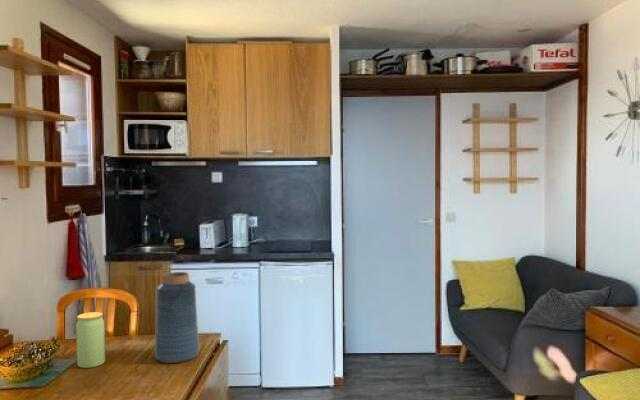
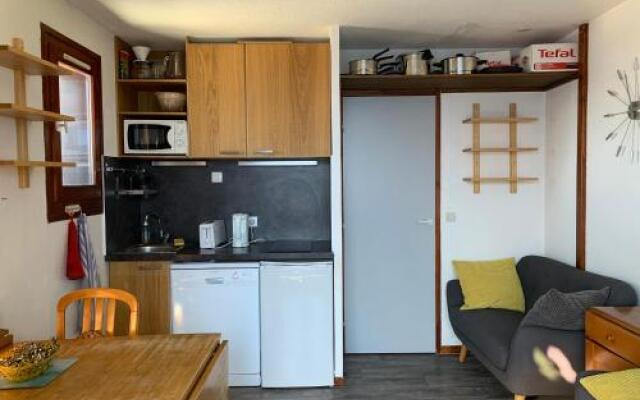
- vase [154,271,200,364]
- jar [75,311,106,369]
